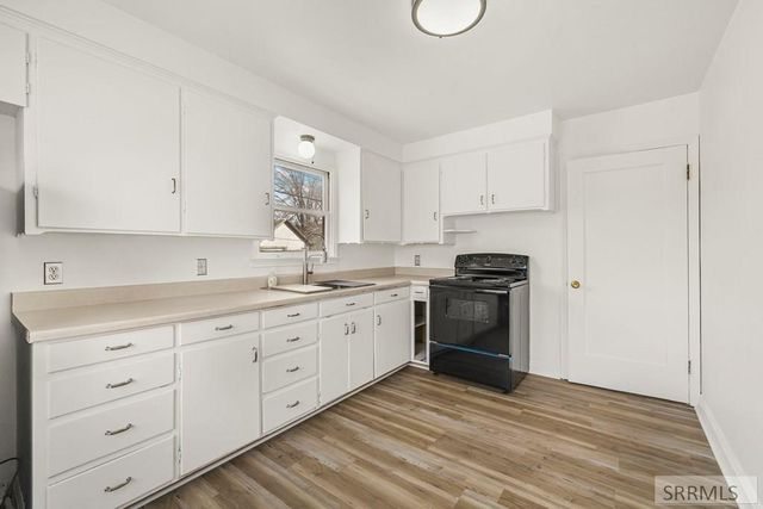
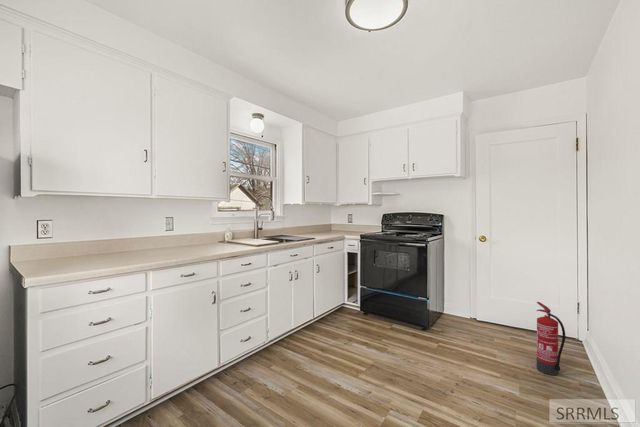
+ fire extinguisher [535,301,566,376]
